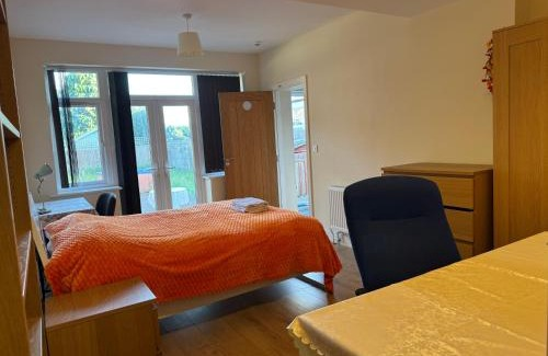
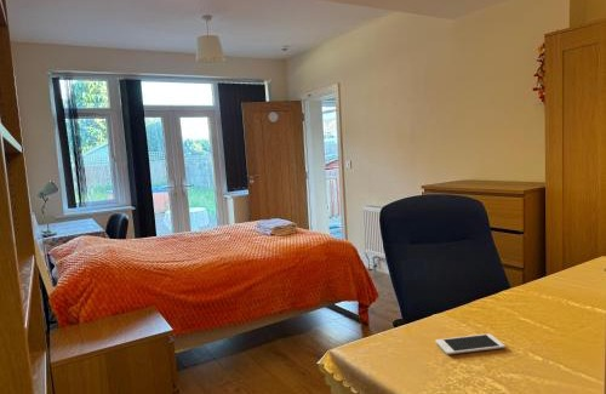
+ cell phone [435,332,507,355]
